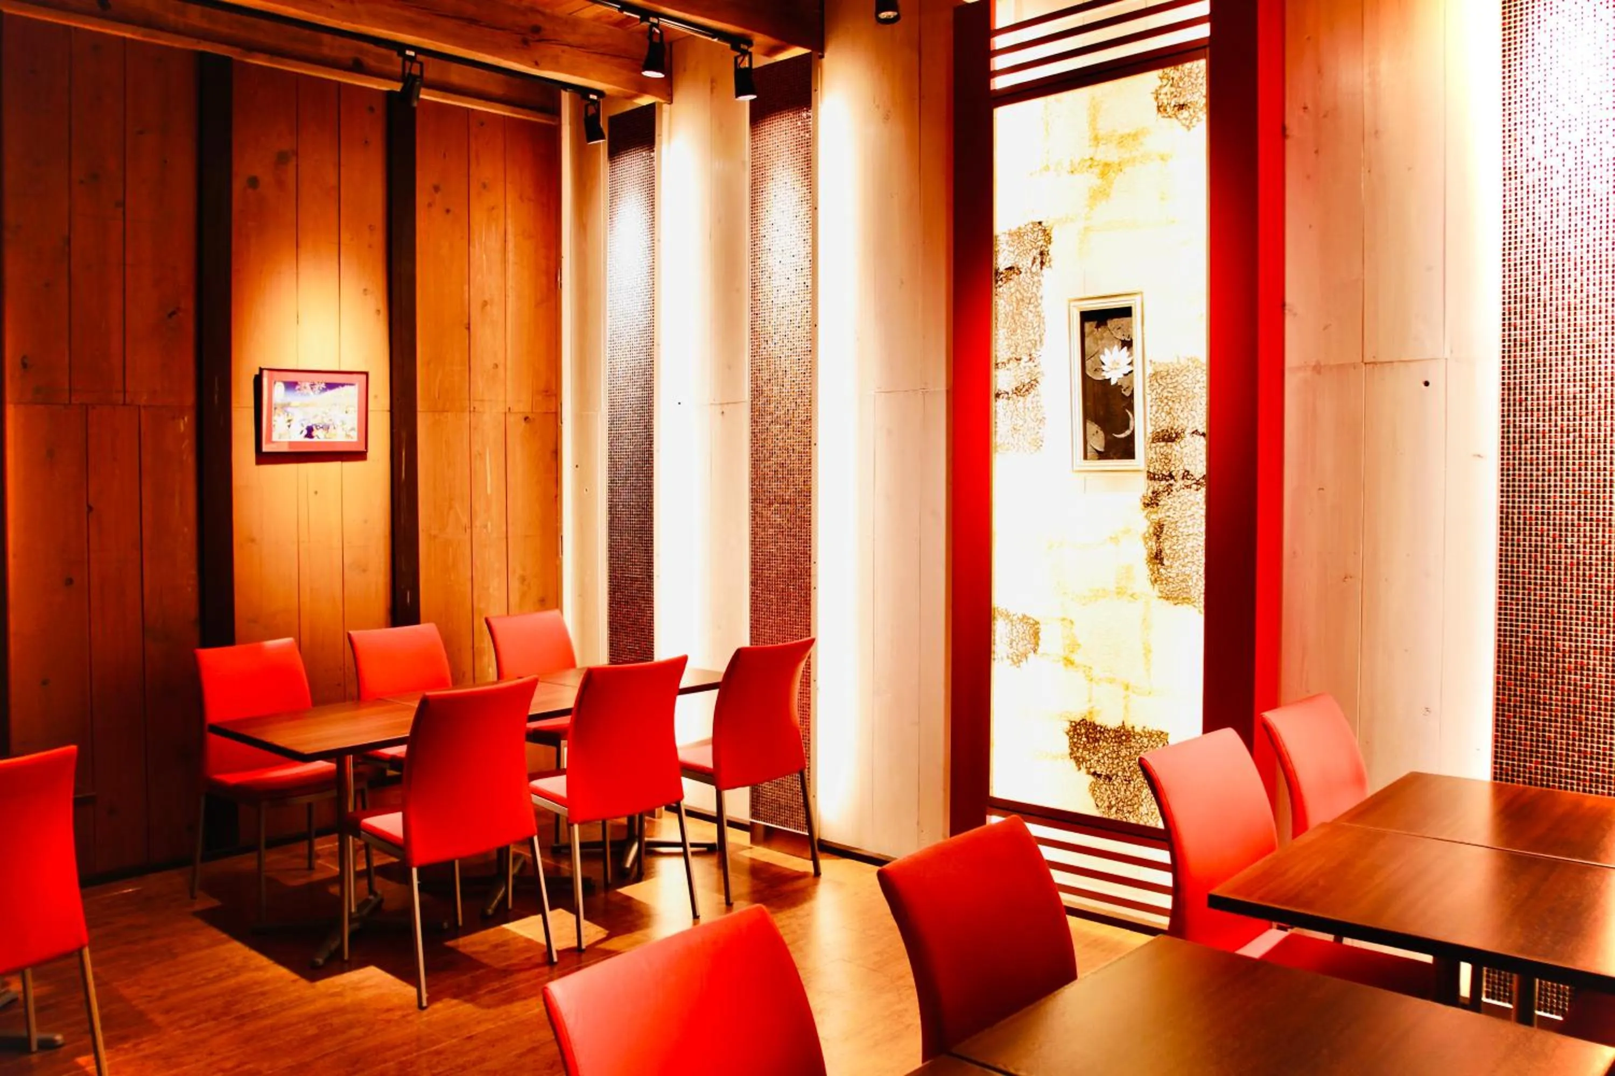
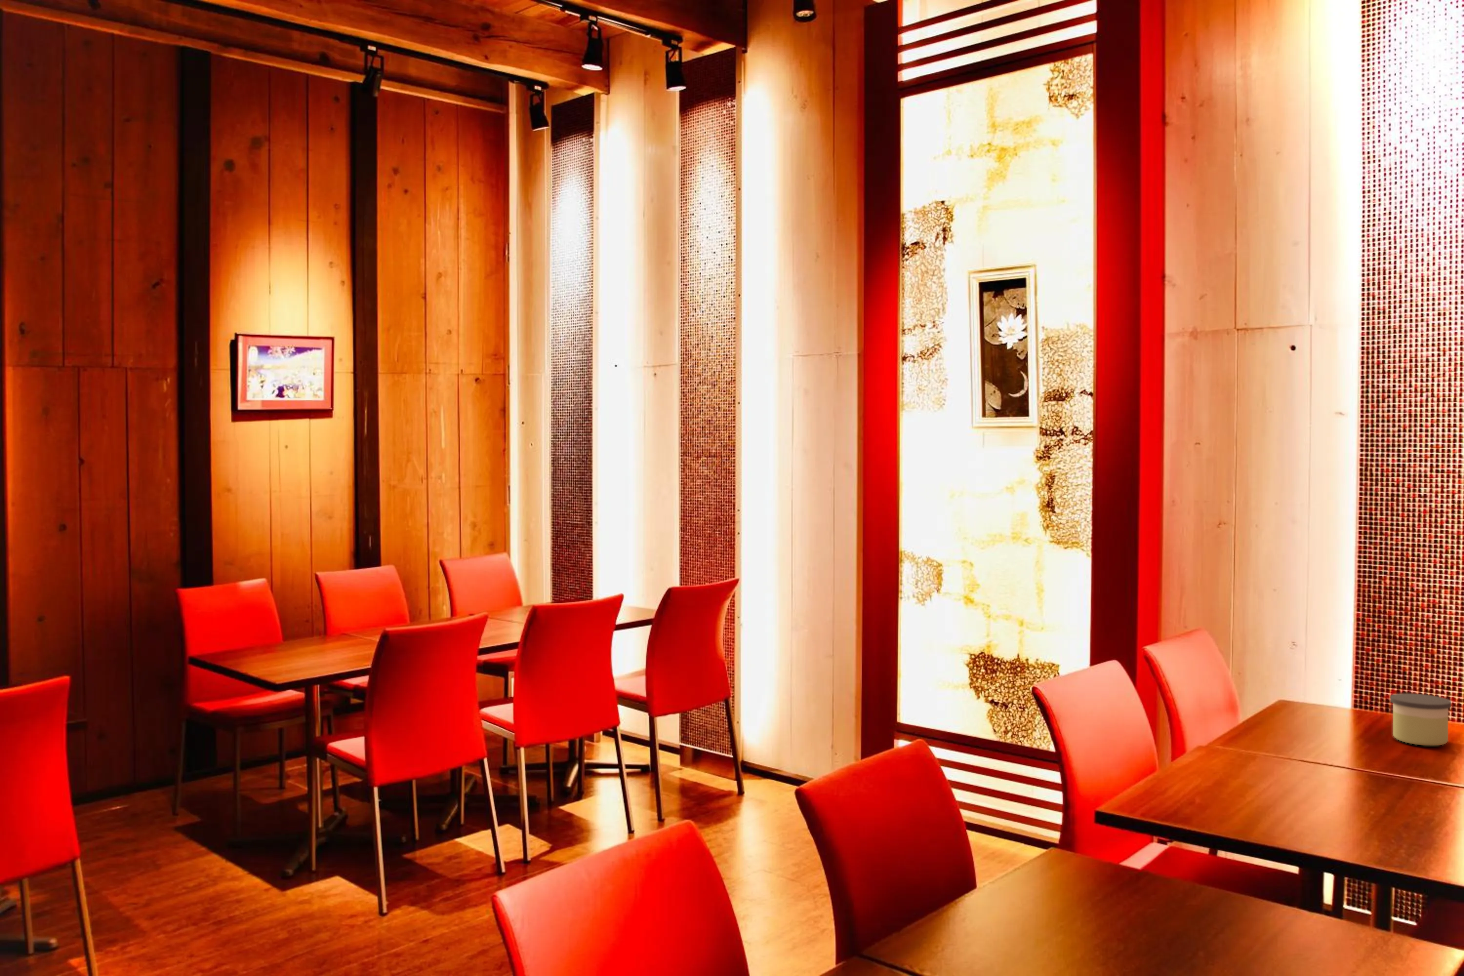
+ candle [1390,693,1452,746]
